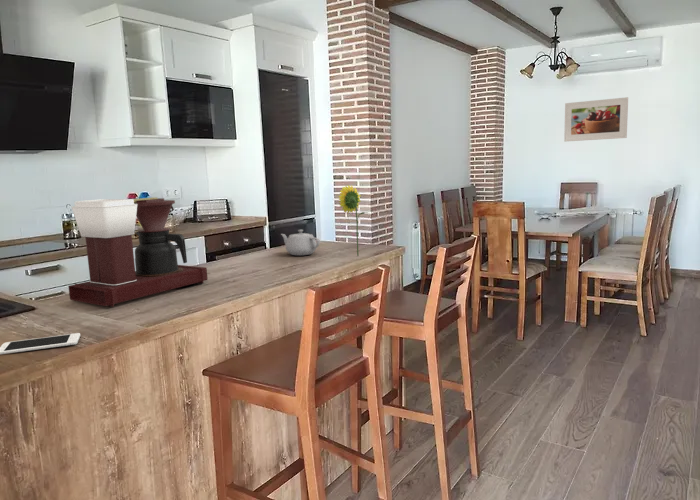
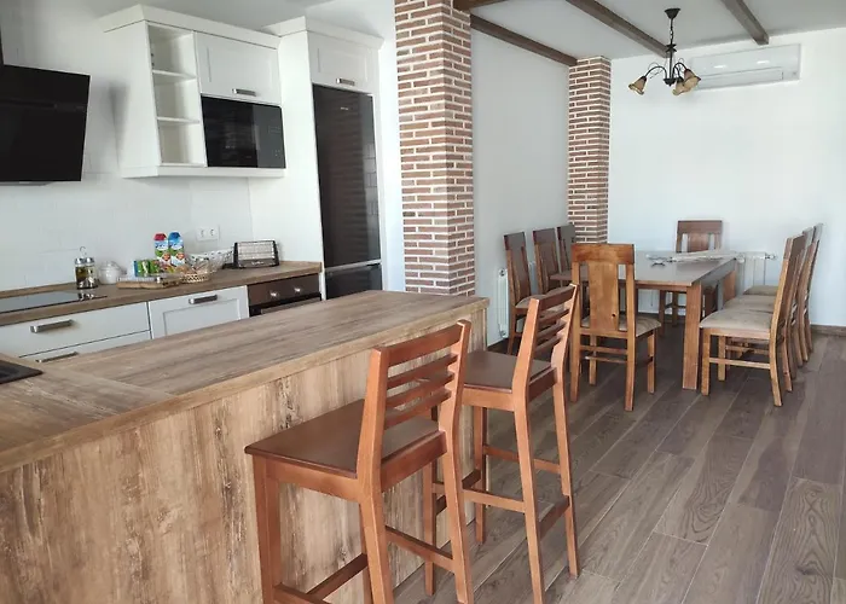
- coffee maker [68,196,209,308]
- teapot [280,229,321,256]
- flower [338,184,369,257]
- cell phone [0,332,81,355]
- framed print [563,96,629,143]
